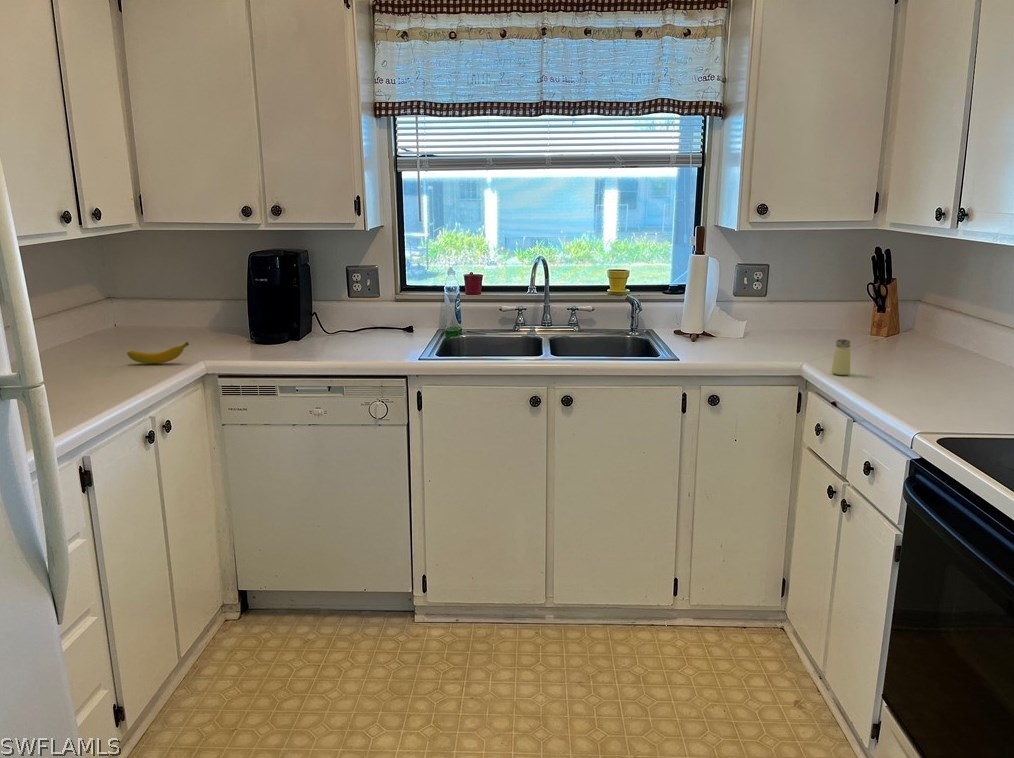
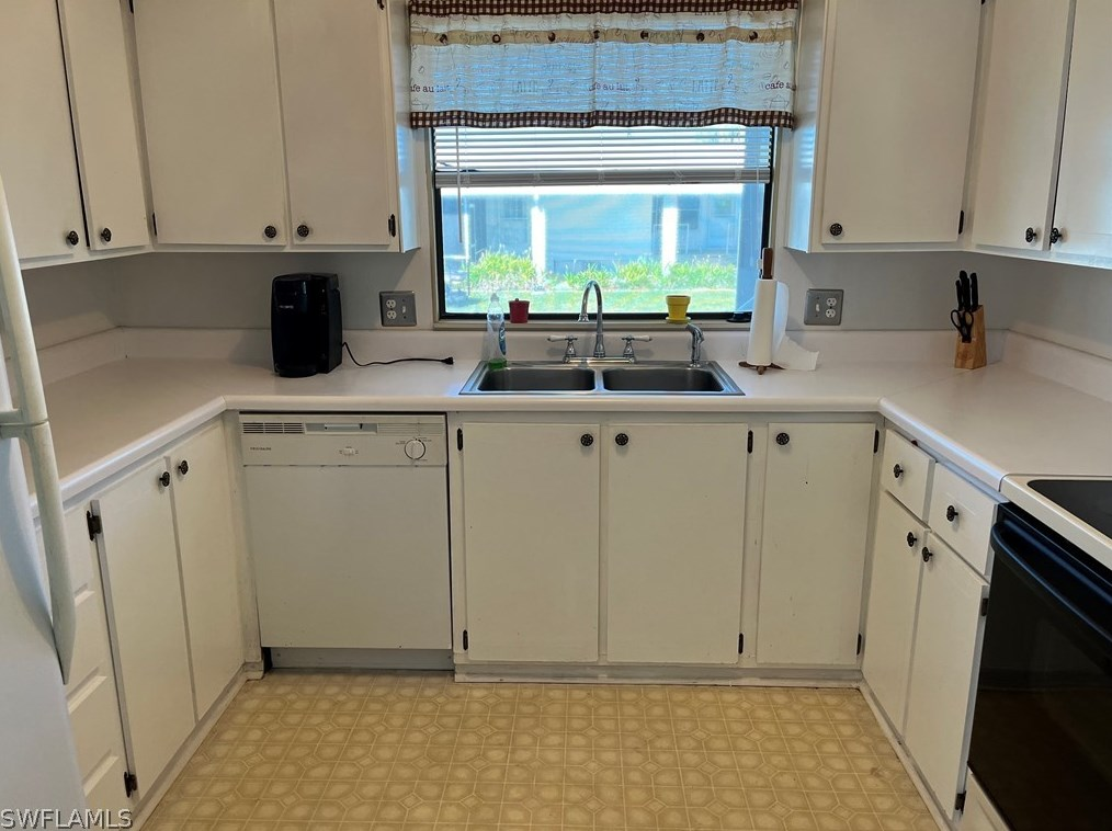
- banana [126,341,190,365]
- saltshaker [831,338,851,376]
